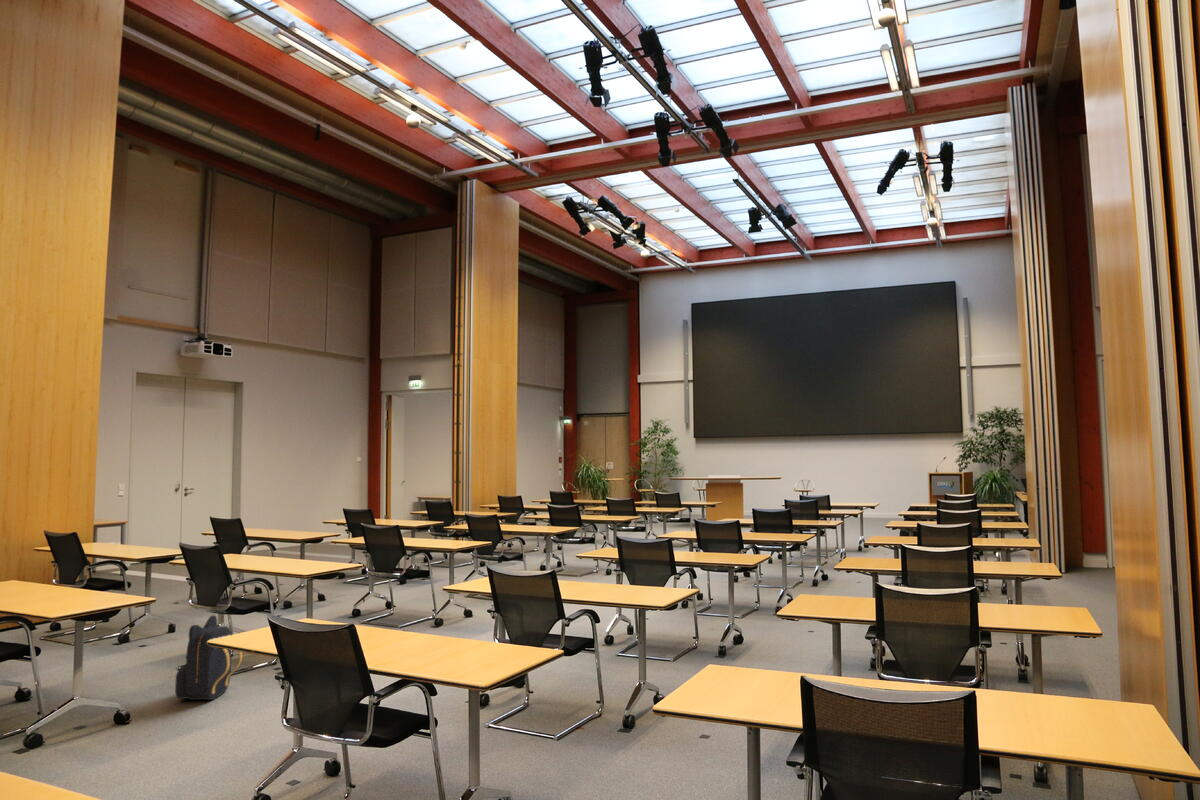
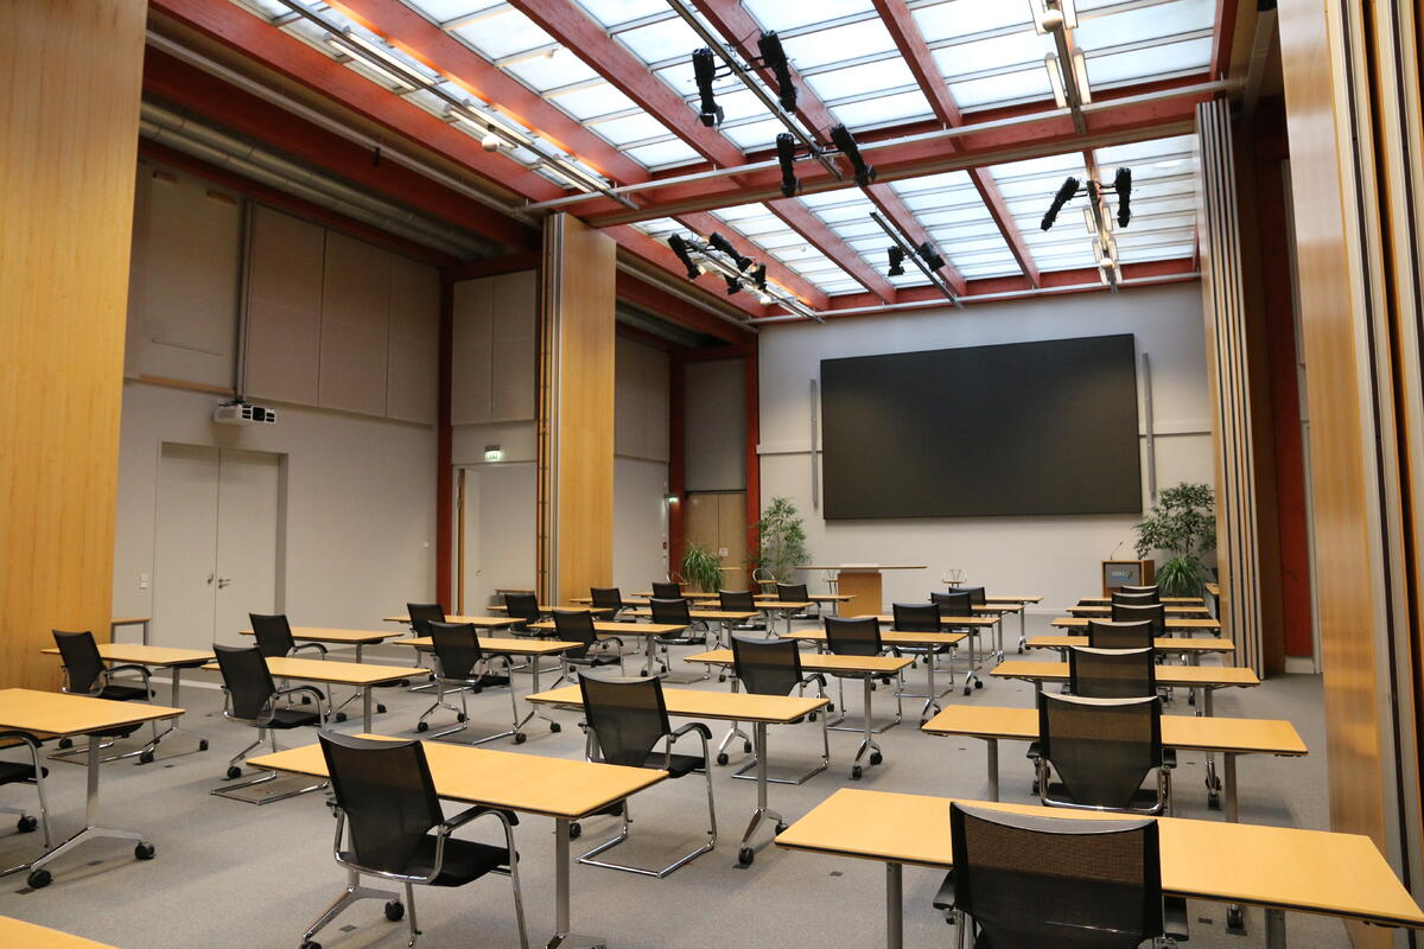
- backpack [174,614,243,701]
